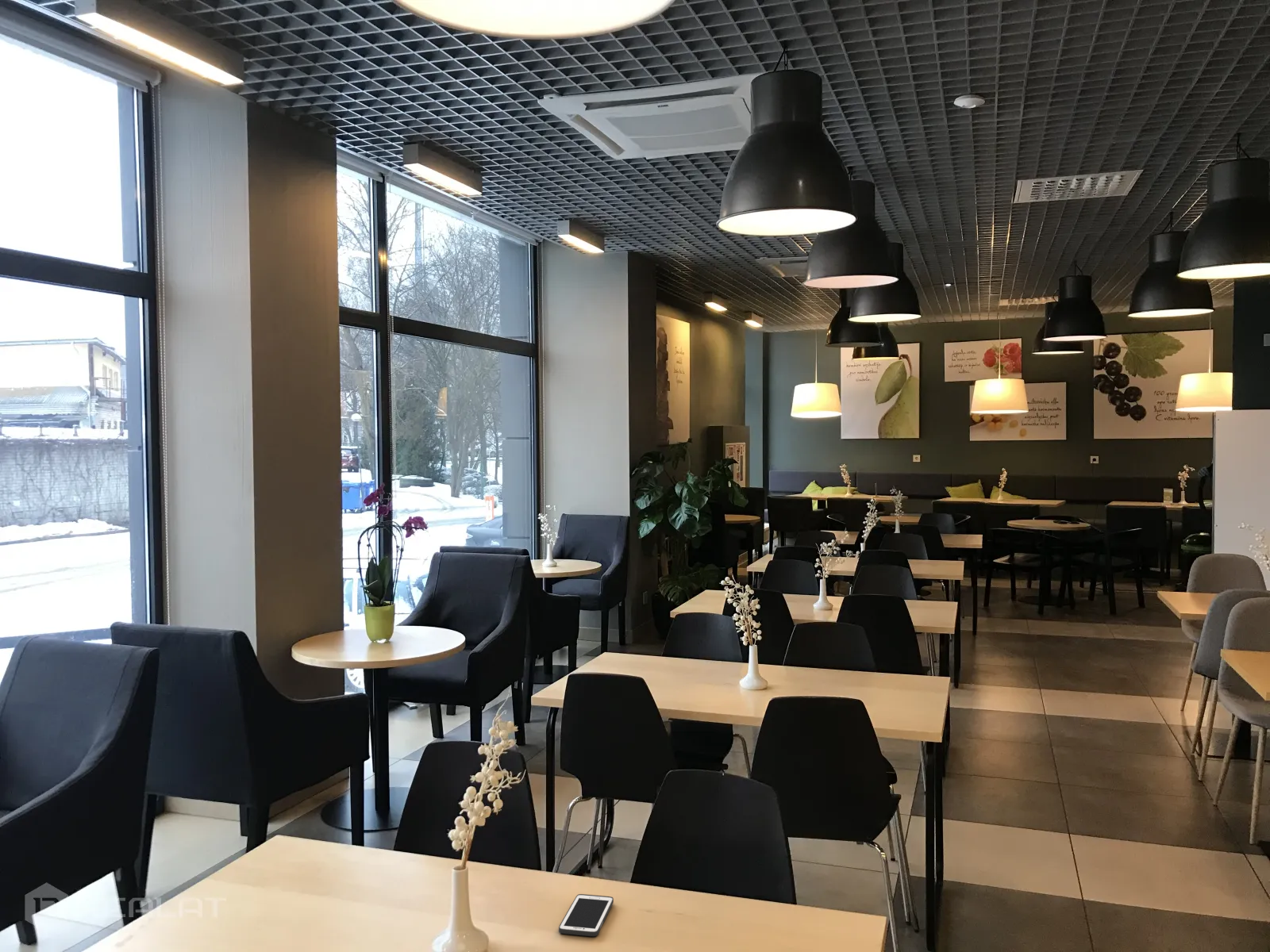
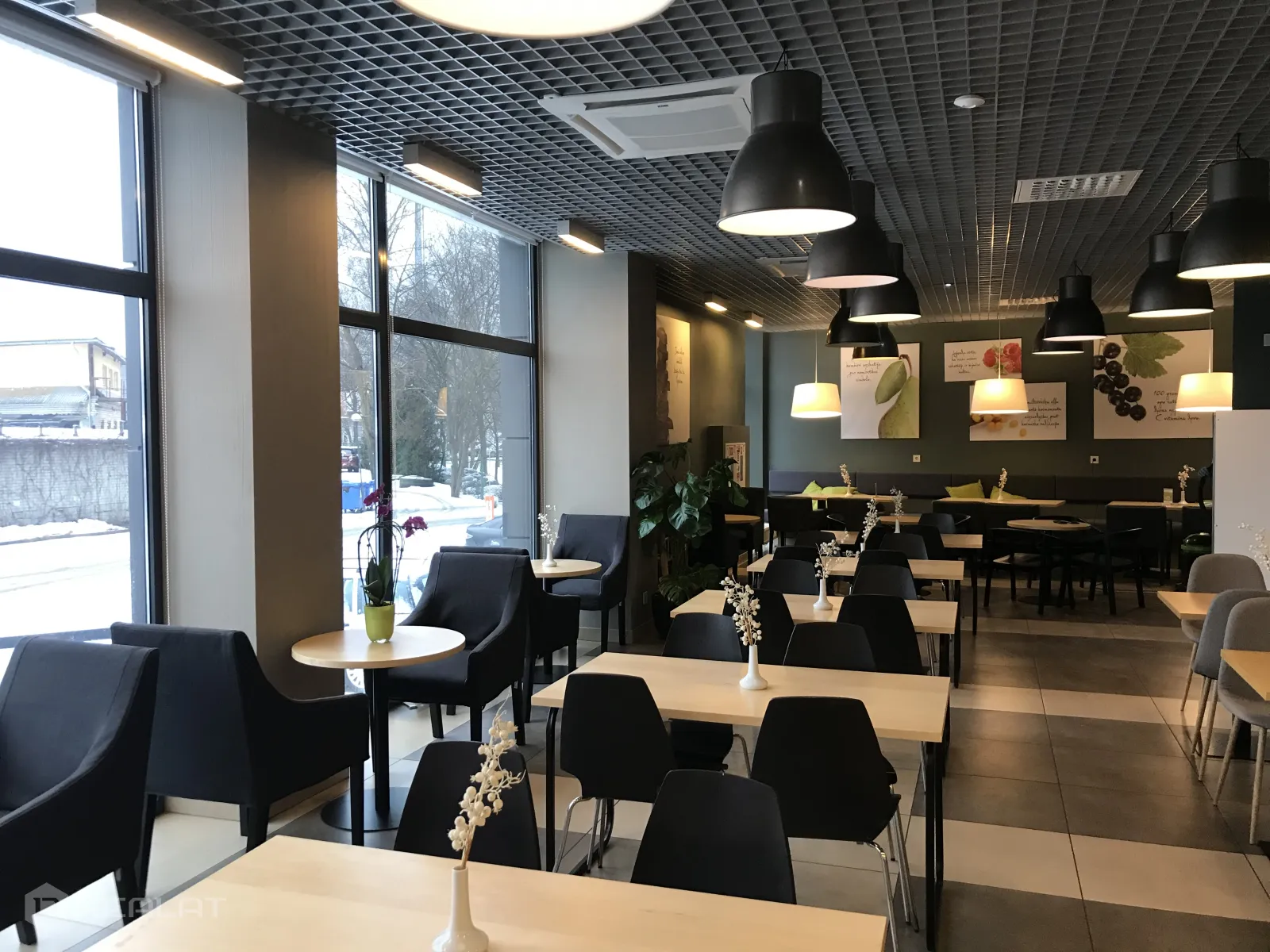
- cell phone [558,893,614,937]
